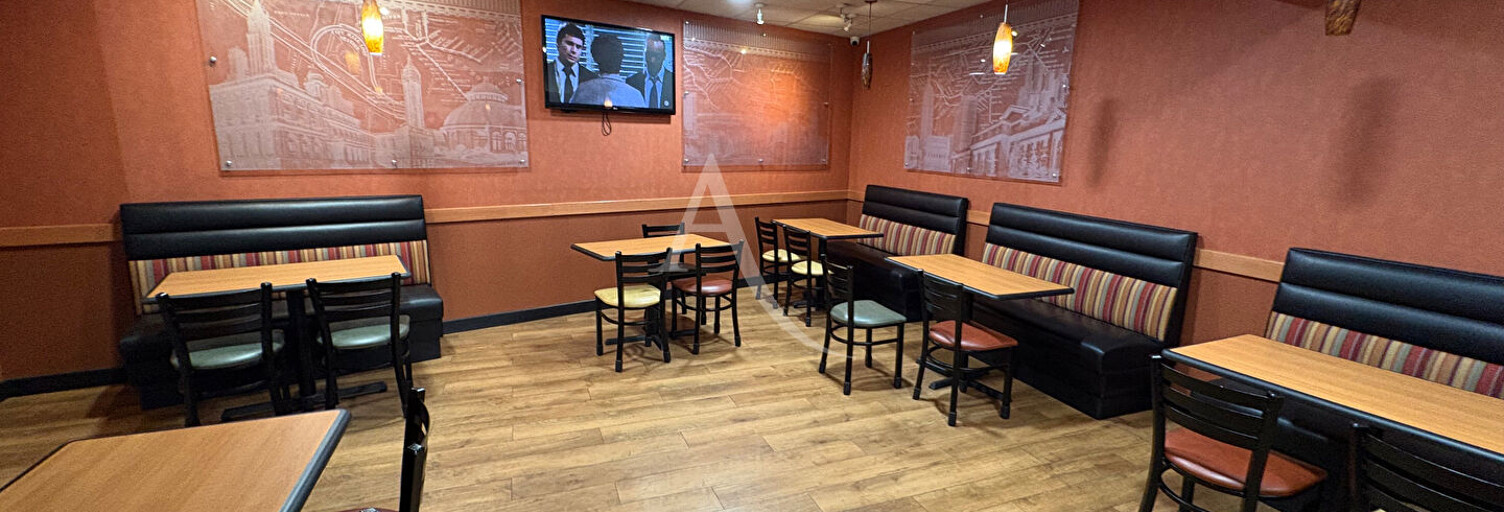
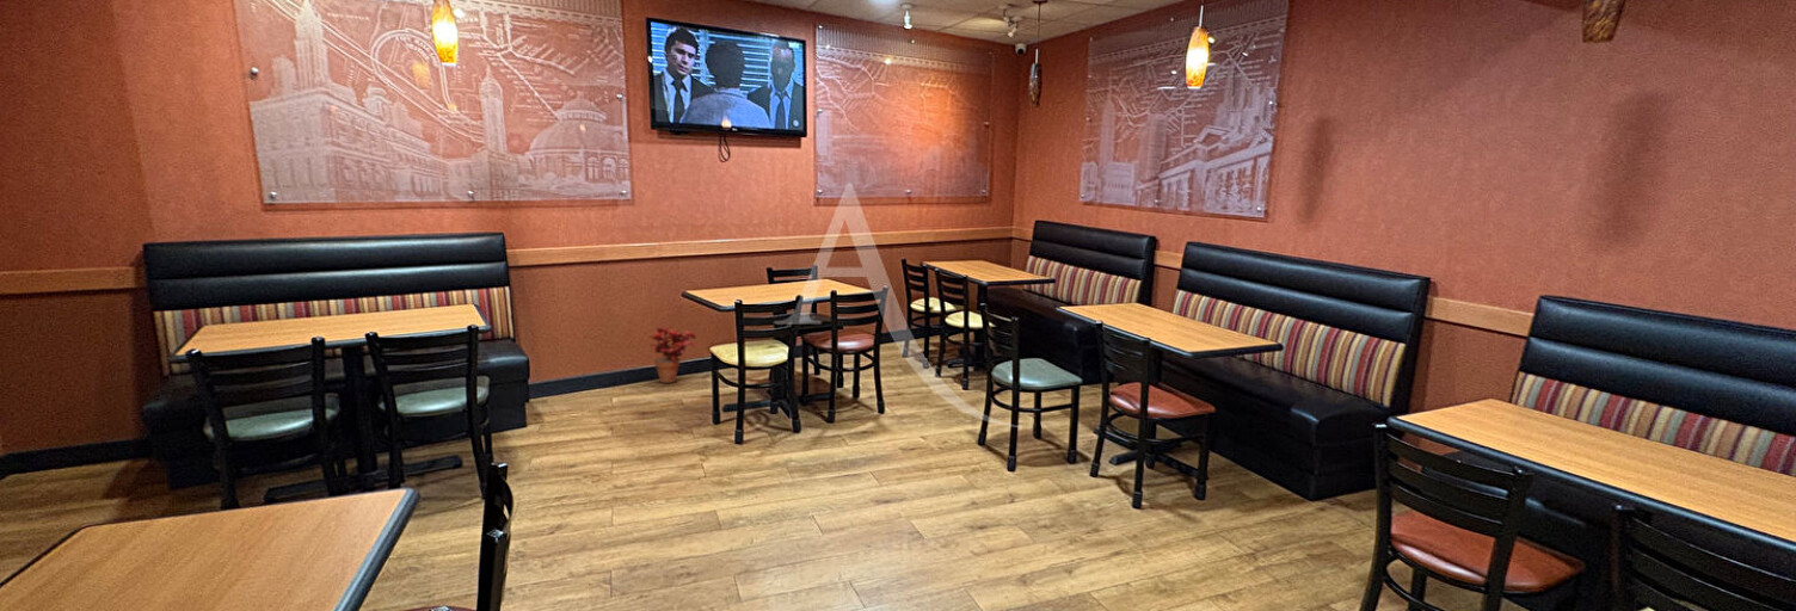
+ potted plant [647,326,699,384]
